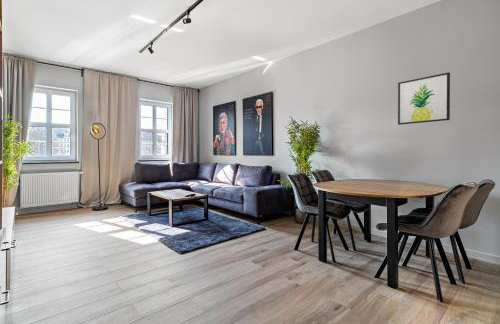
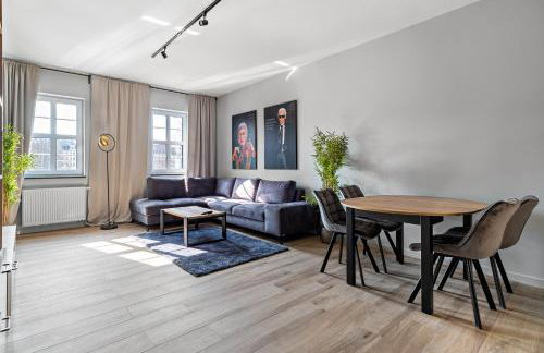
- wall art [397,71,451,126]
